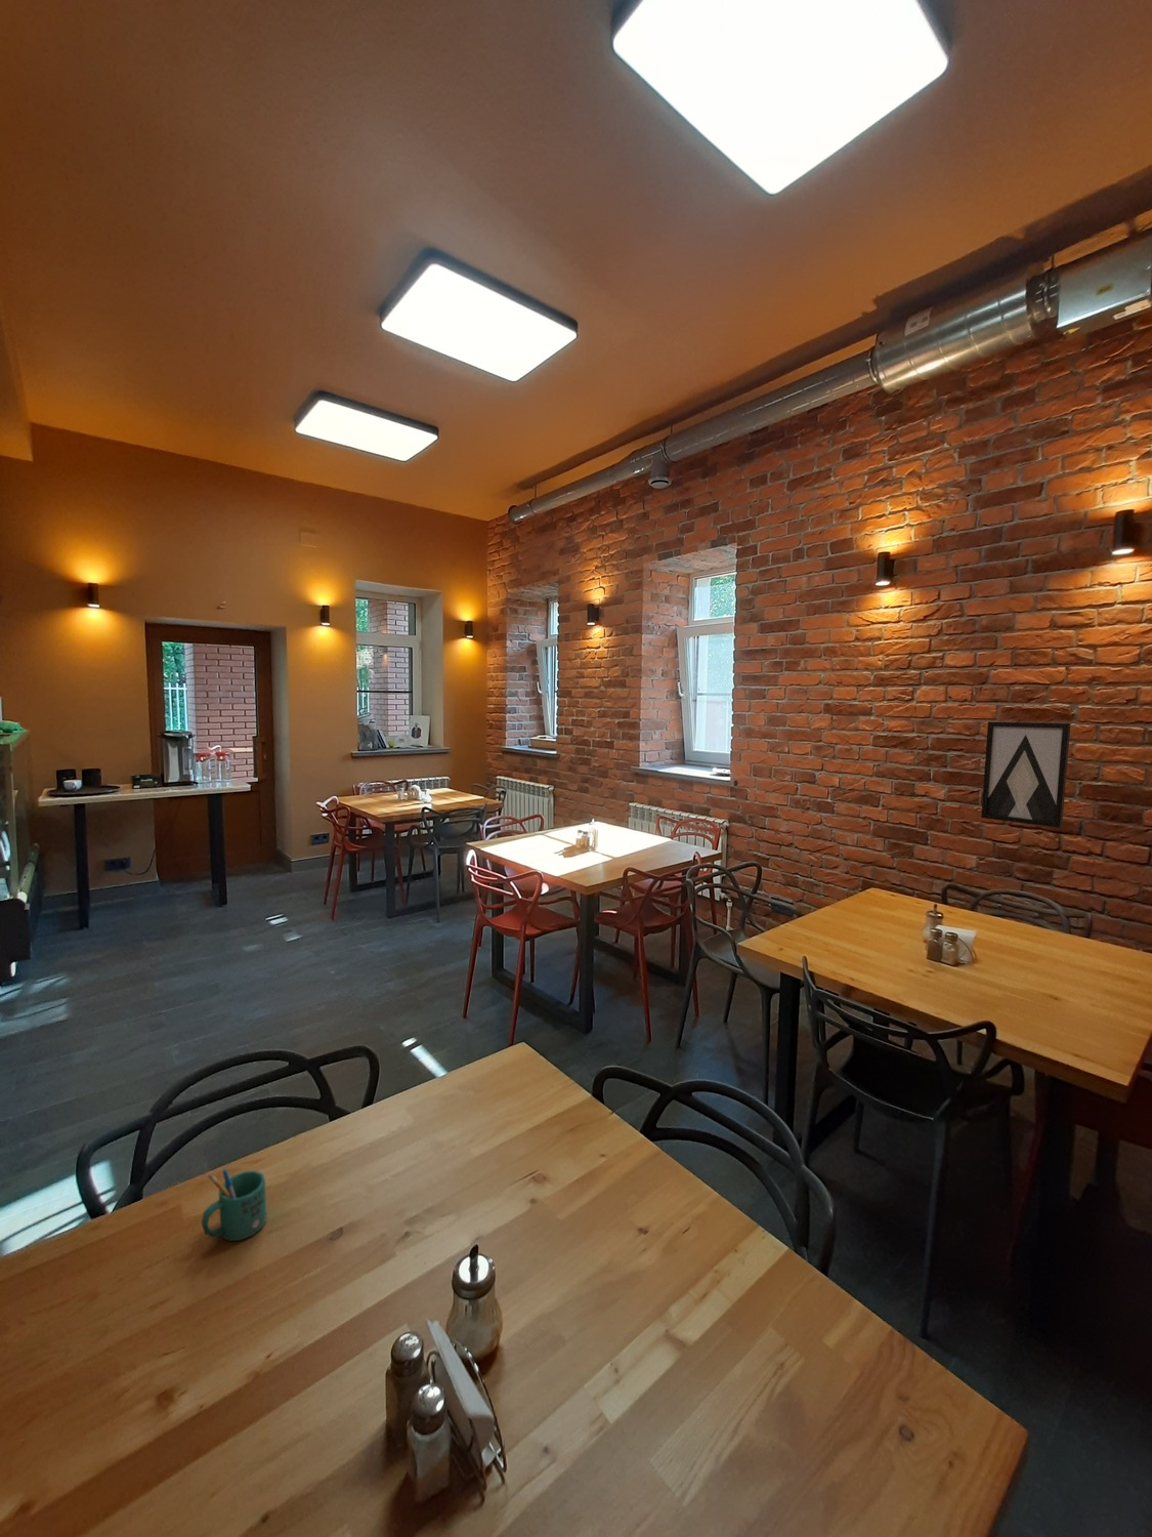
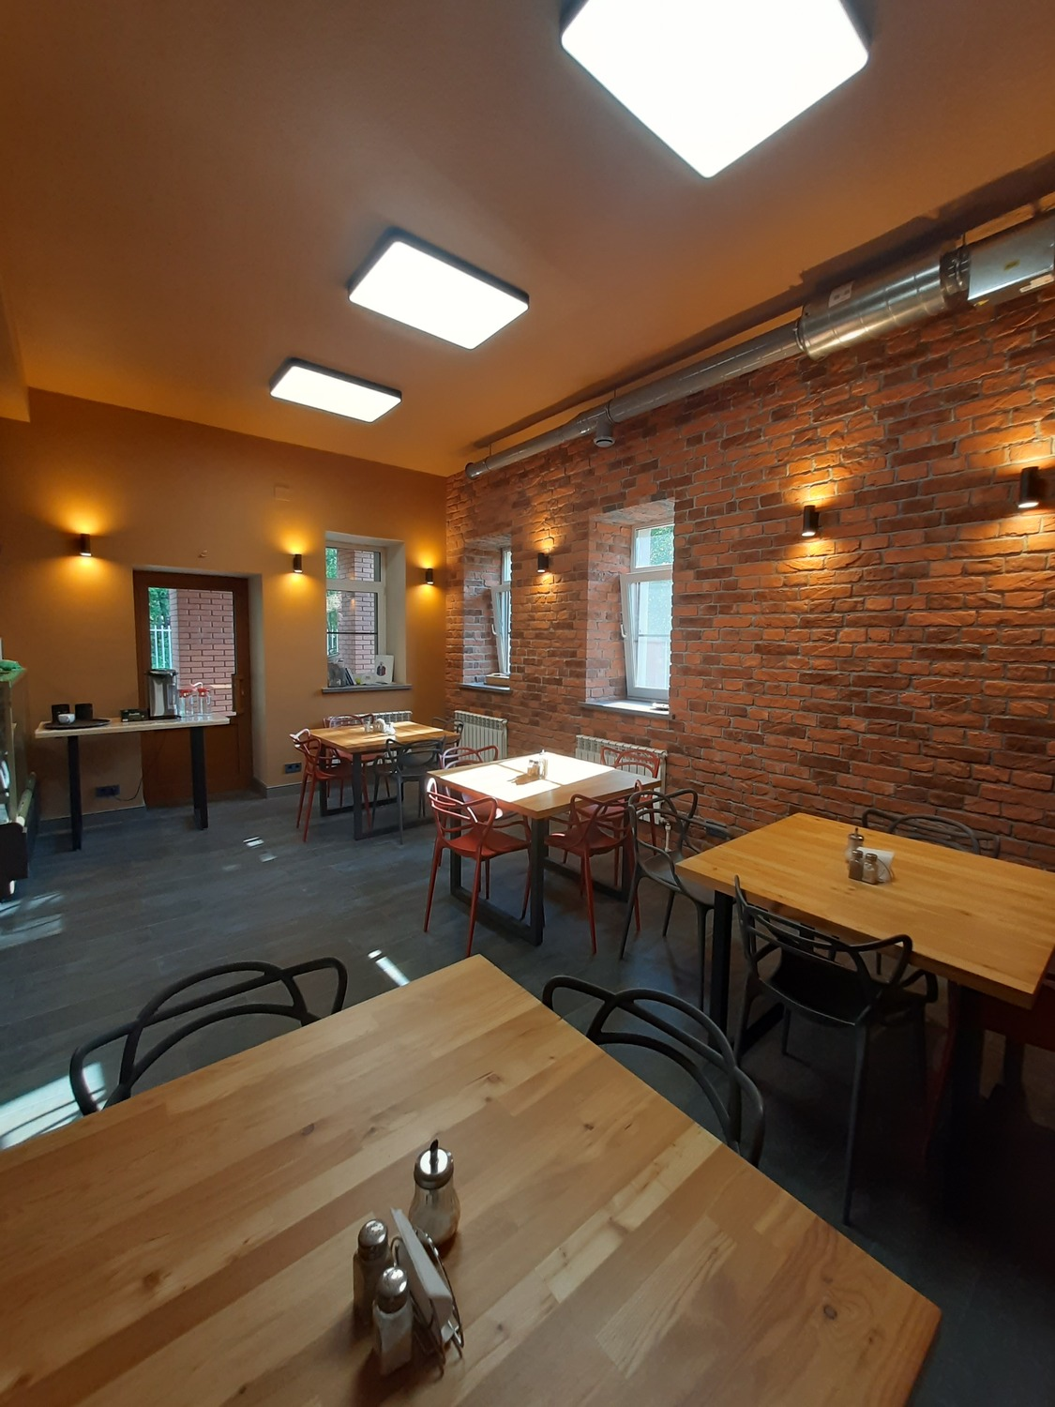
- mug [201,1168,269,1242]
- wall art [980,720,1072,829]
